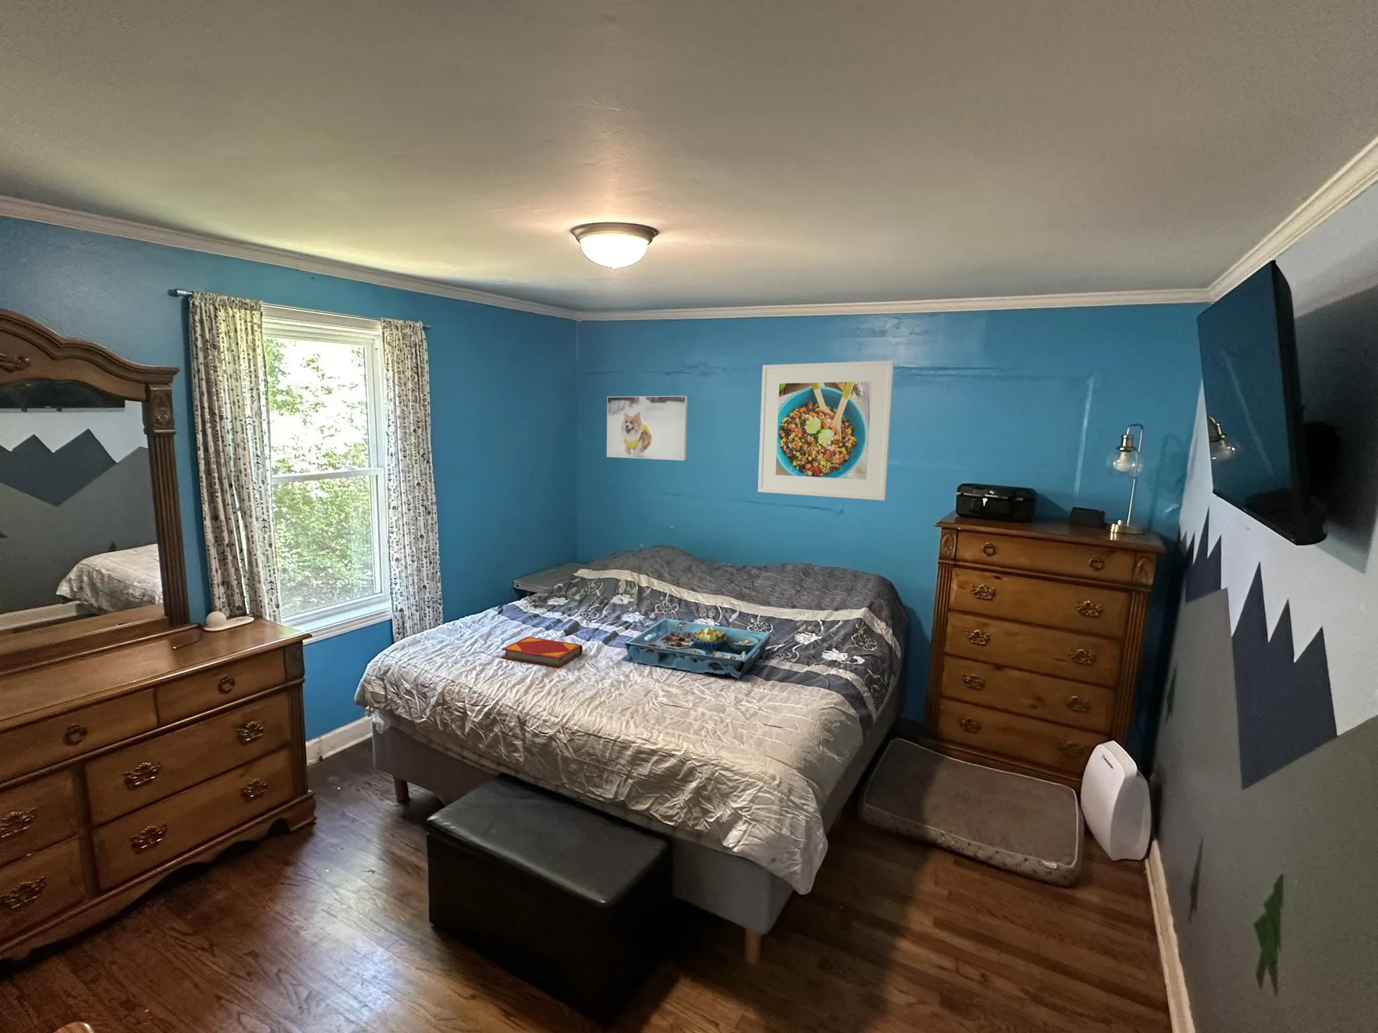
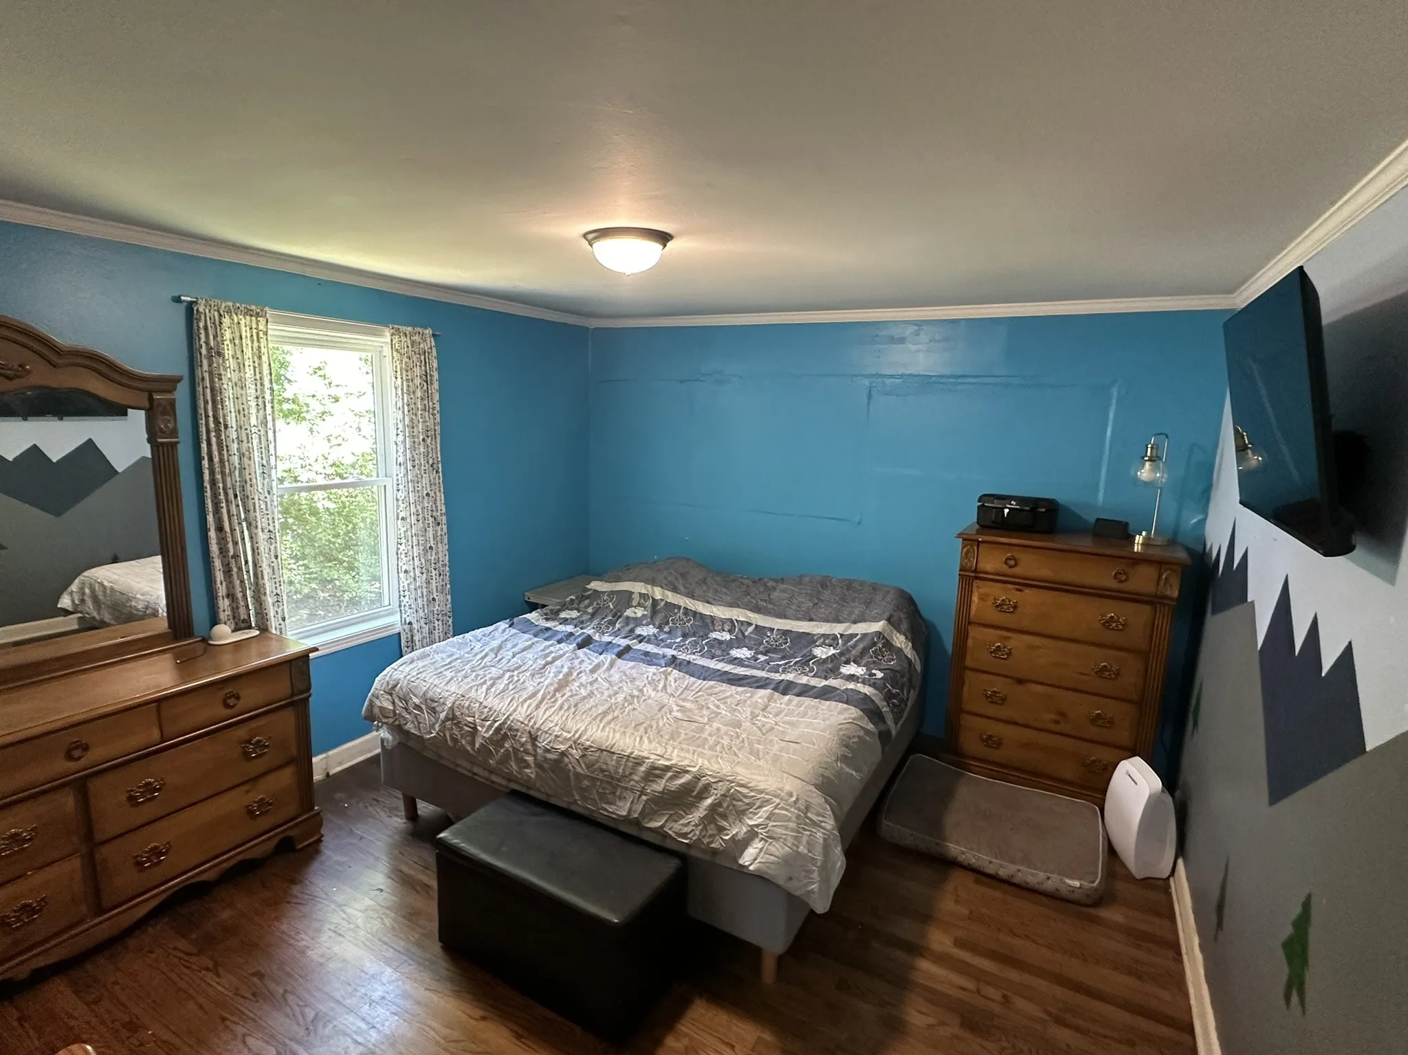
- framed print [607,395,688,461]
- hardback book [500,636,584,667]
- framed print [757,360,895,501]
- serving tray [624,618,771,680]
